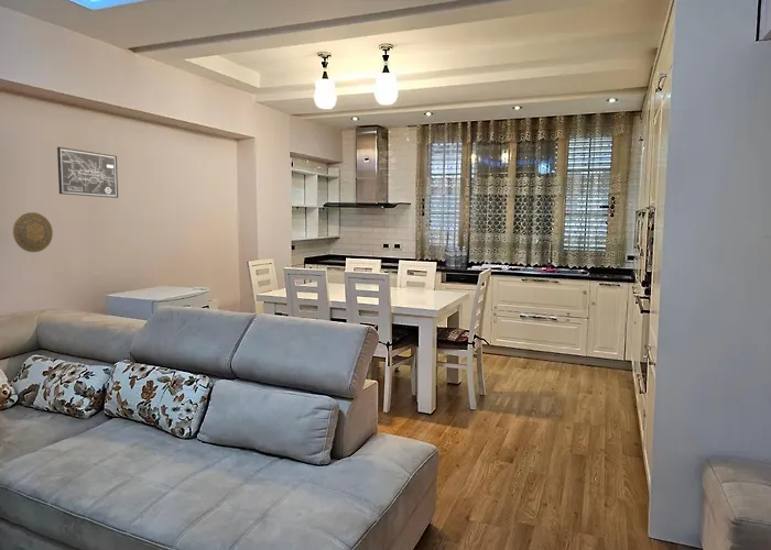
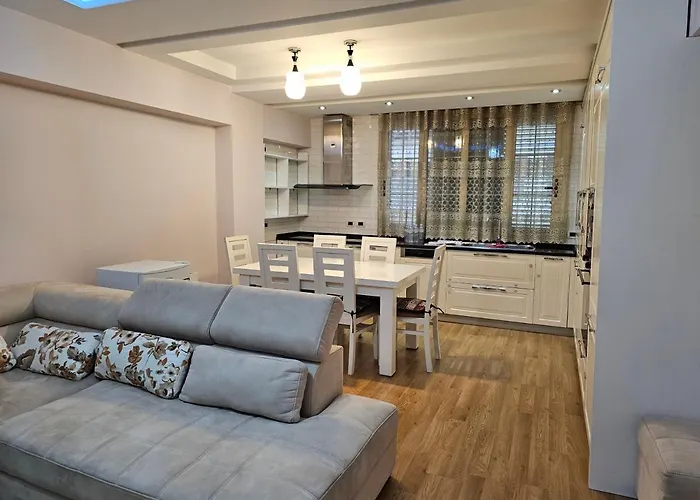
- decorative plate [12,211,54,253]
- wall art [56,146,119,199]
